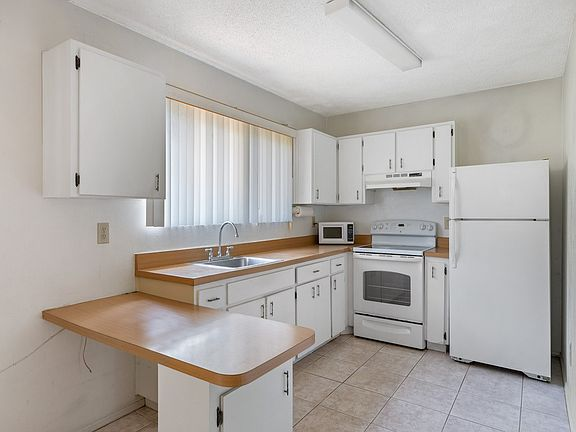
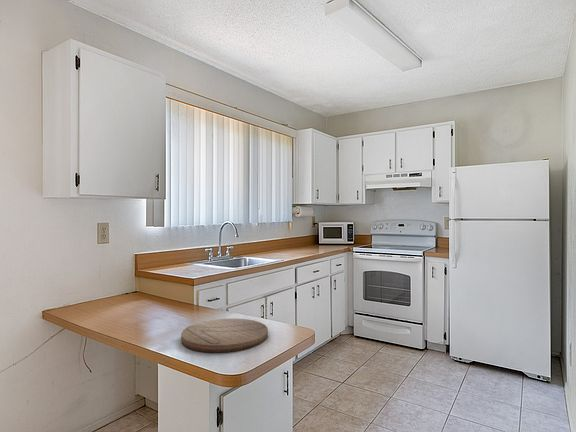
+ cutting board [180,317,269,354]
